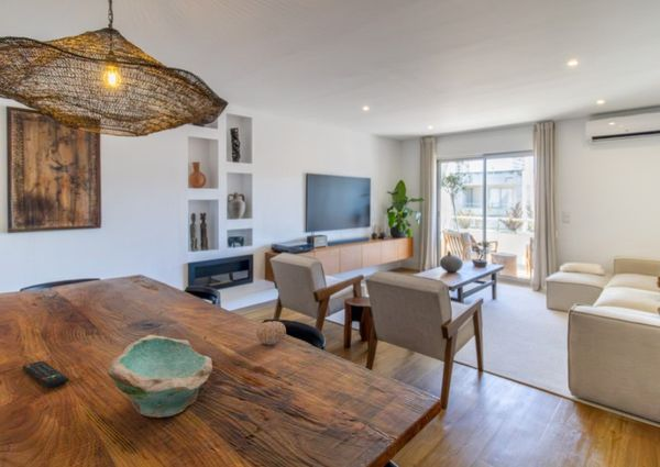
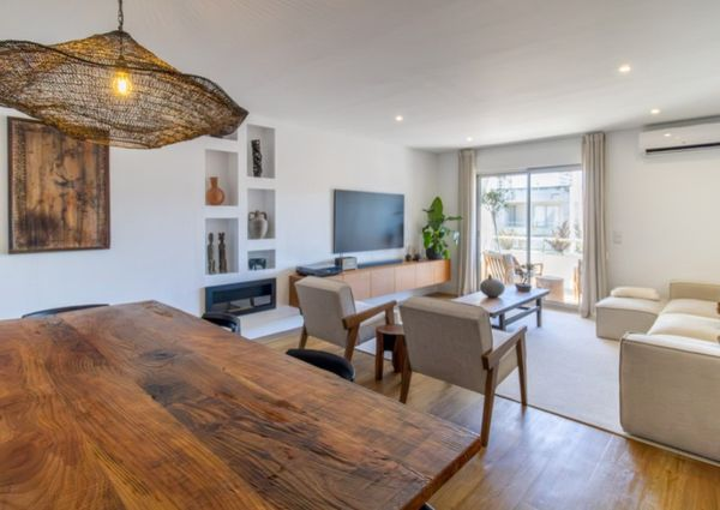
- bowl [107,334,213,419]
- remote control [21,360,70,389]
- fruit [255,320,287,346]
